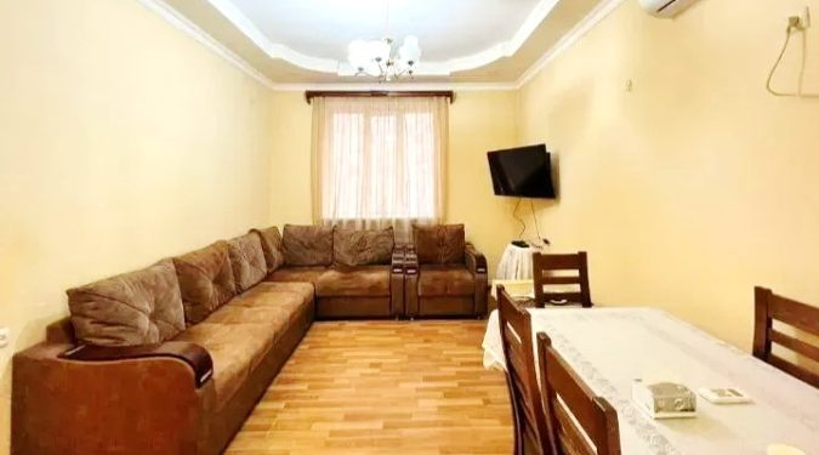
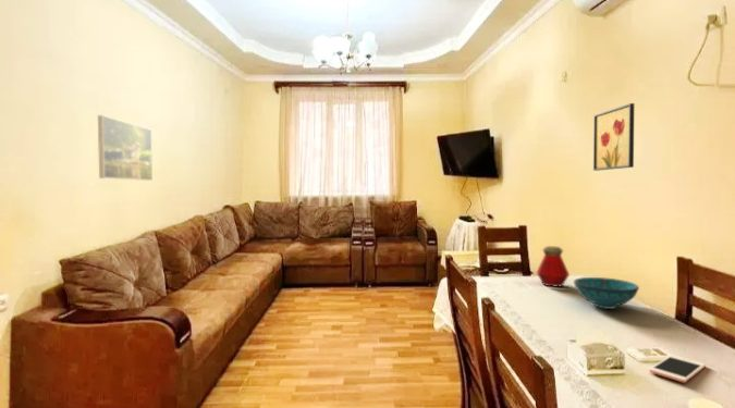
+ wall art [592,102,635,172]
+ cell phone [648,354,707,384]
+ decorative bowl [573,276,640,310]
+ bottle [536,245,571,288]
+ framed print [97,114,154,182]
